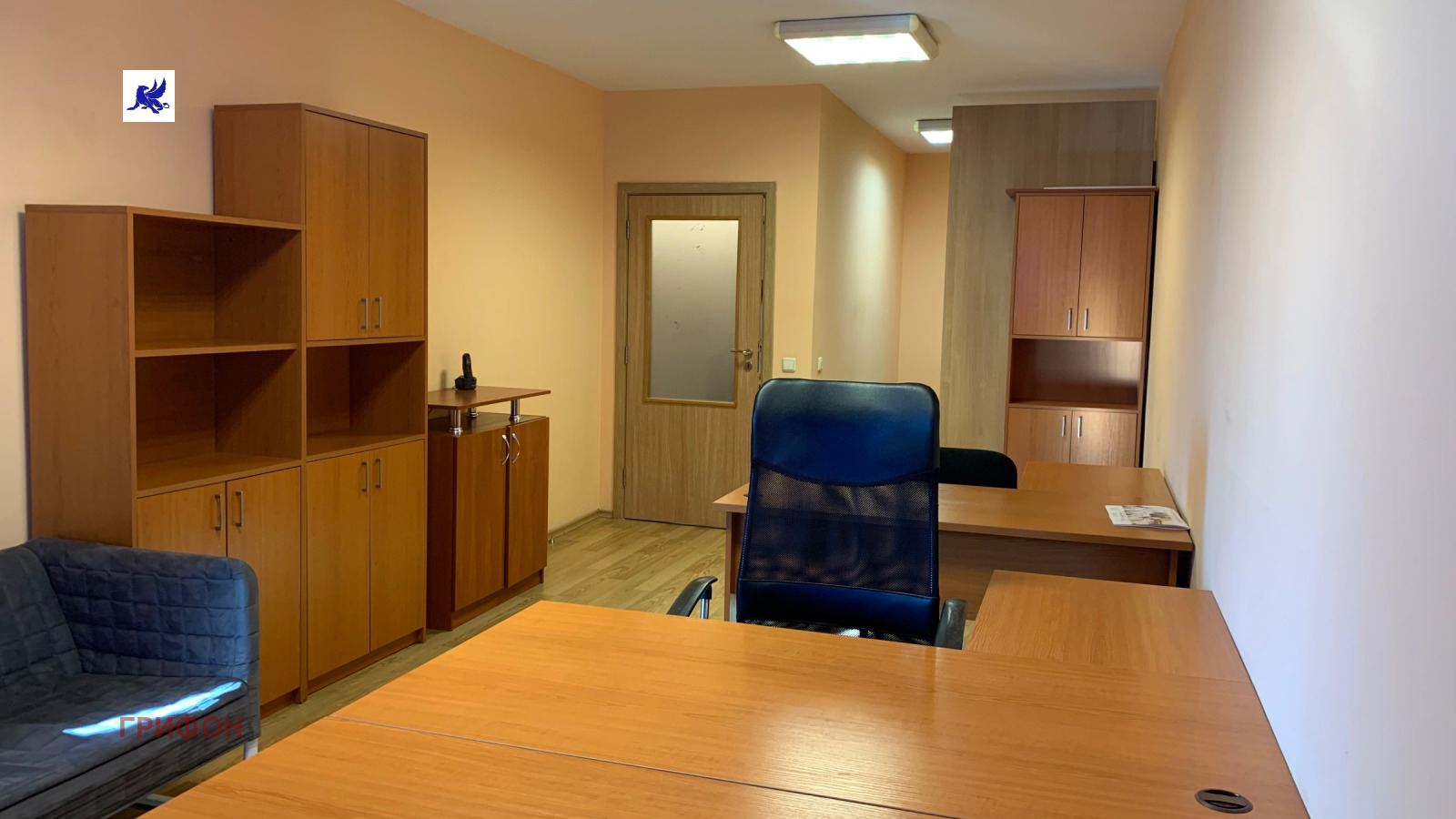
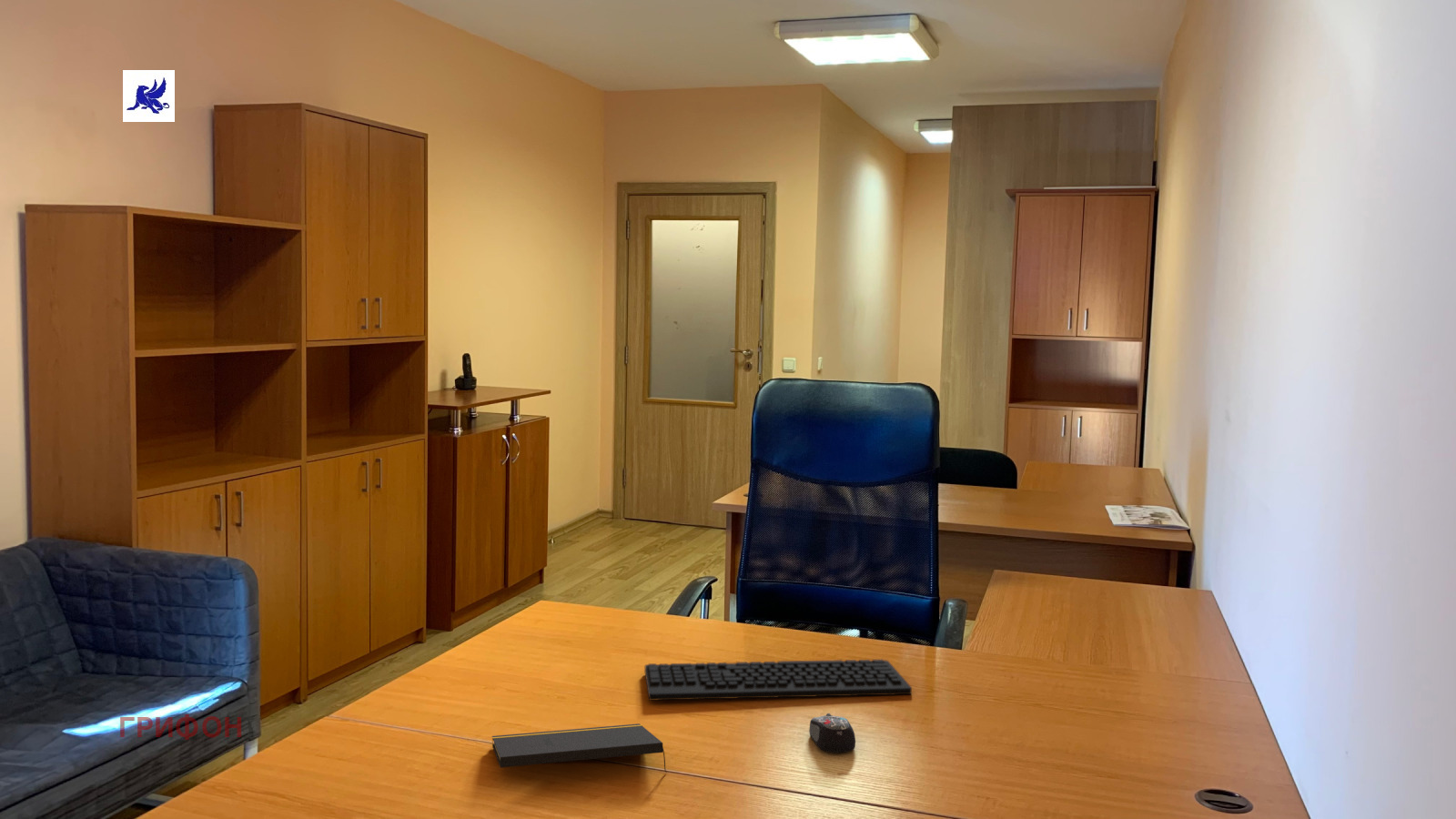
+ keyboard [643,658,913,702]
+ notepad [491,723,667,773]
+ computer mouse [808,713,856,753]
